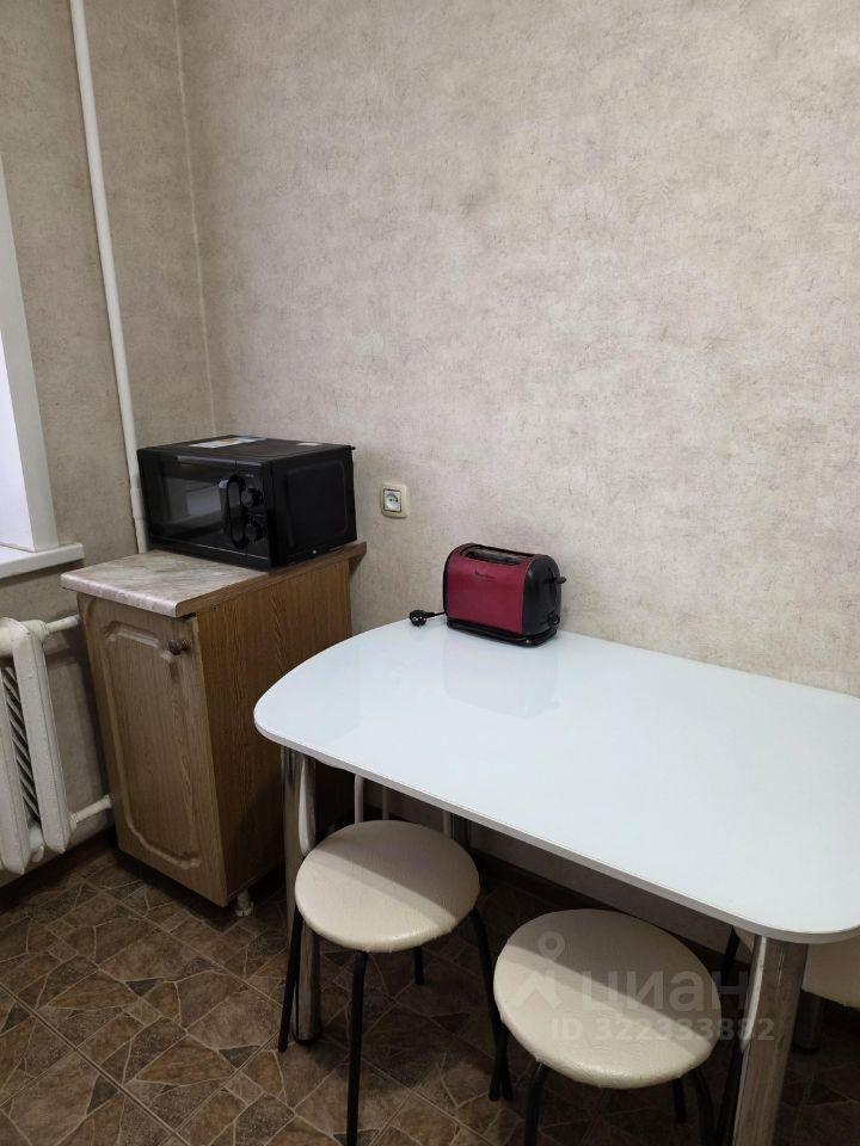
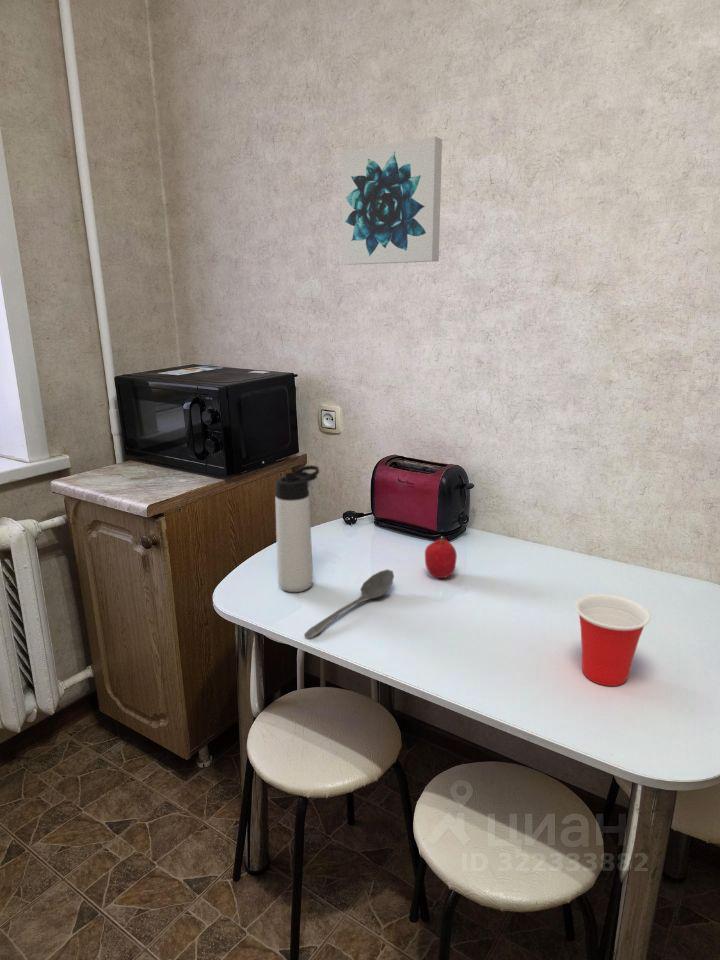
+ thermos bottle [274,464,320,593]
+ cup [574,593,652,687]
+ stirrer [303,568,395,639]
+ fruit [424,538,458,579]
+ wall art [340,136,443,266]
